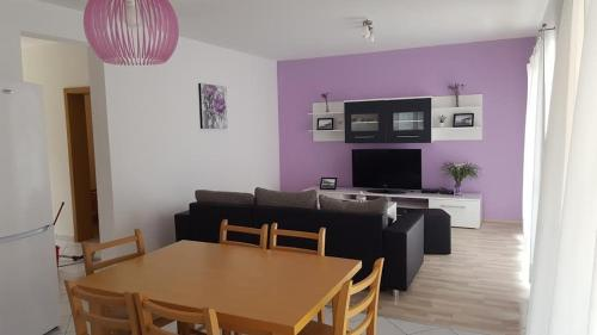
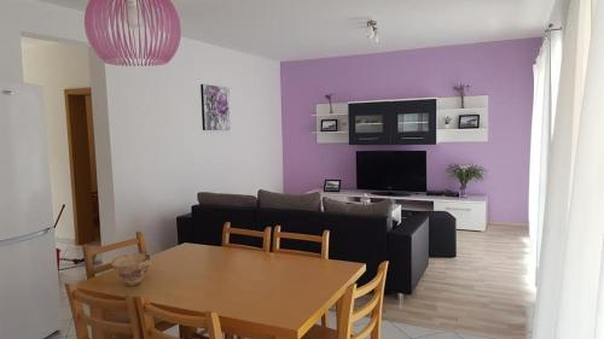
+ bowl [110,252,152,287]
